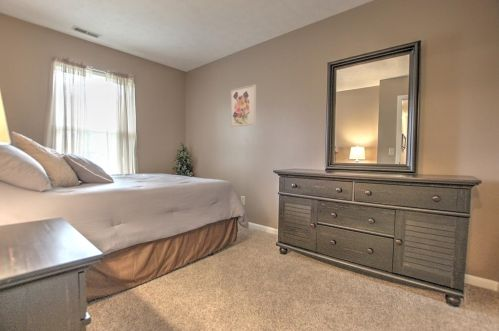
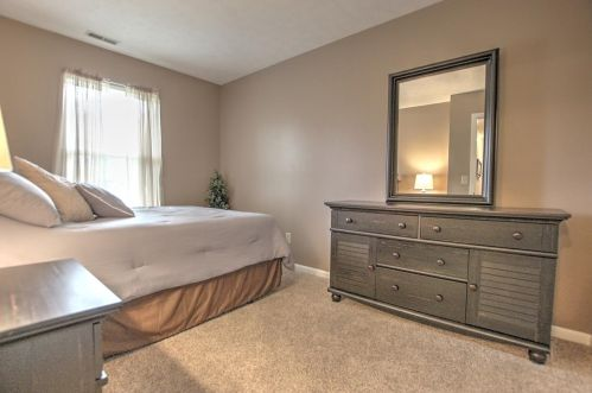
- wall art [229,84,257,129]
